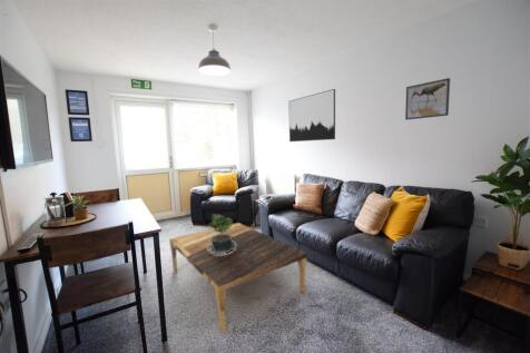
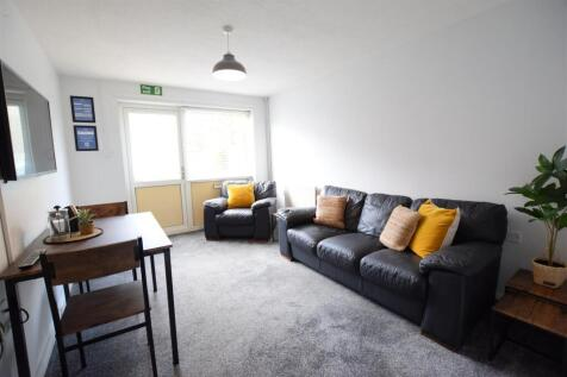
- wall art [287,88,336,143]
- potted plant [207,213,236,256]
- coffee table [168,222,308,335]
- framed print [404,77,451,121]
